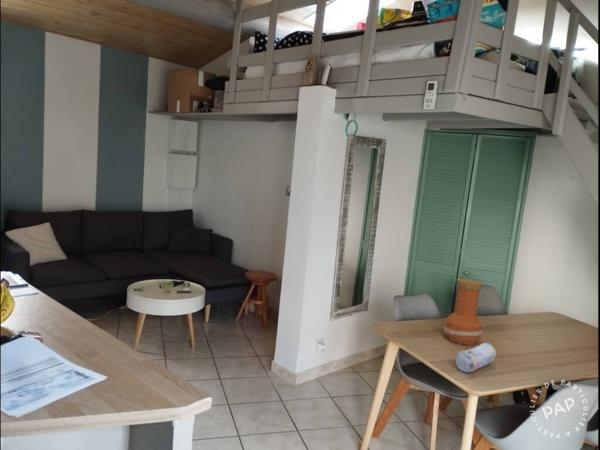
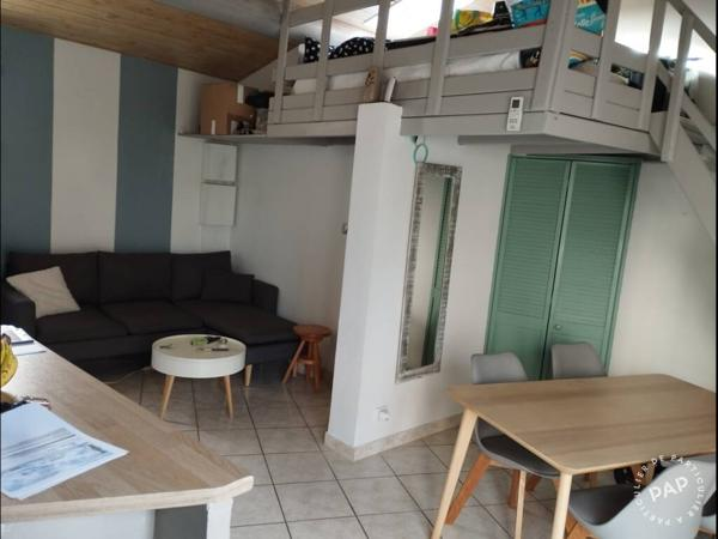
- vase [443,277,484,346]
- pencil case [455,342,497,373]
